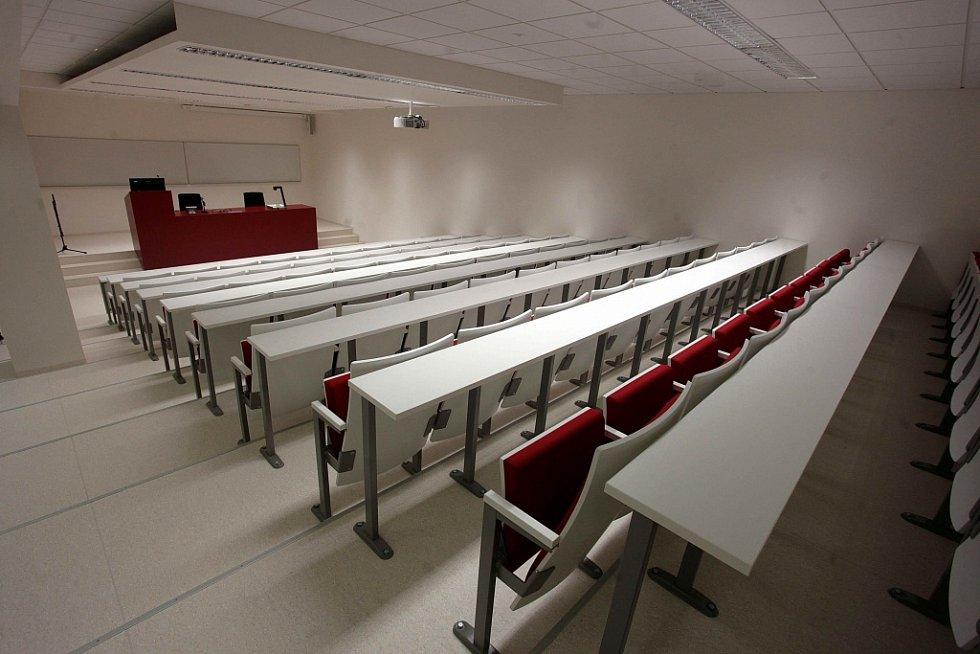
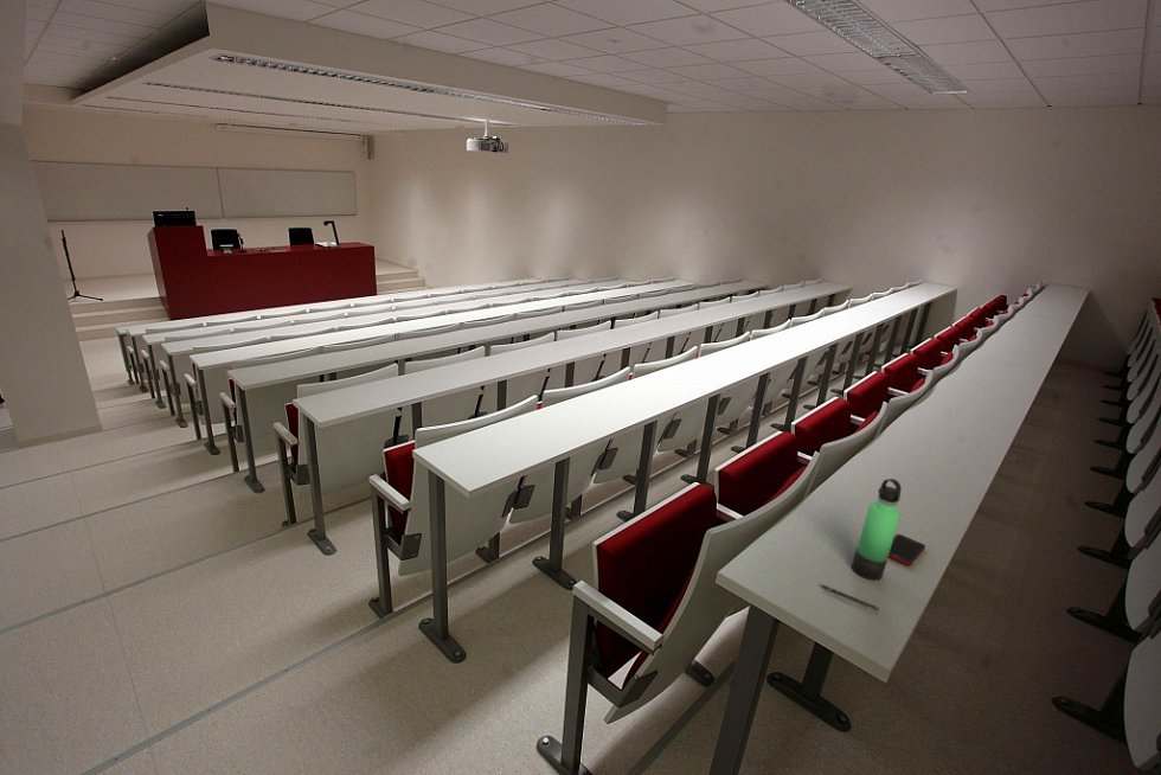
+ pen [820,584,880,611]
+ thermos bottle [851,478,903,581]
+ cell phone [887,533,926,568]
